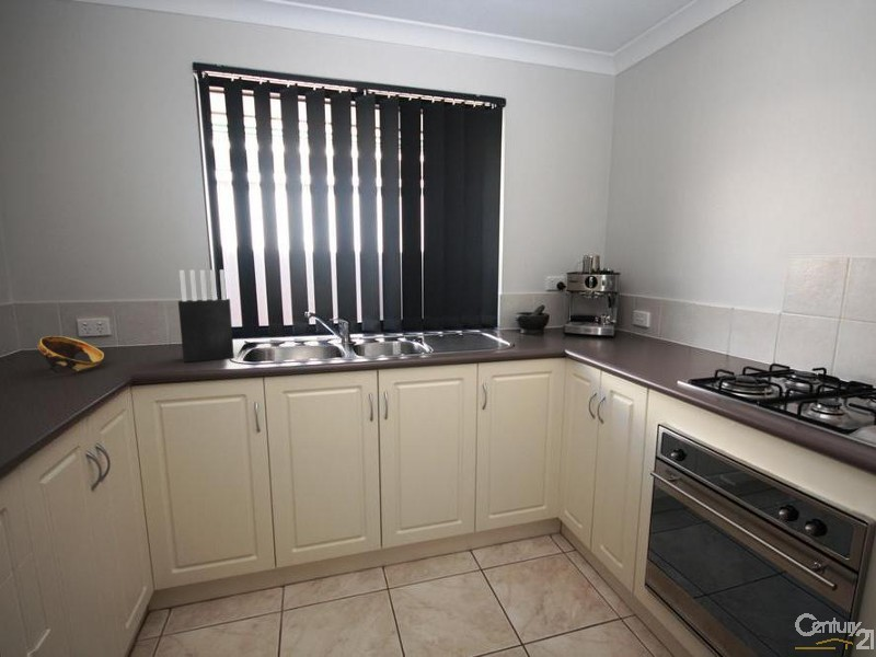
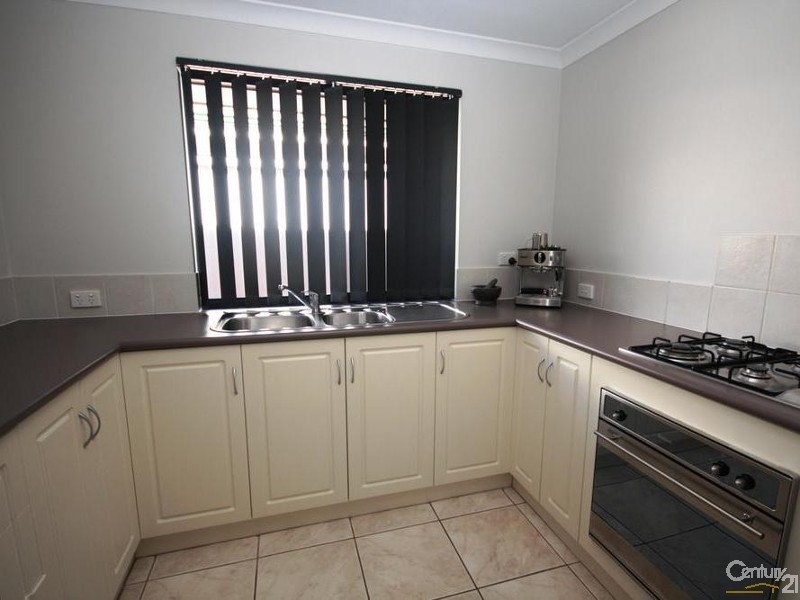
- bowl [36,335,105,373]
- knife block [177,268,235,364]
